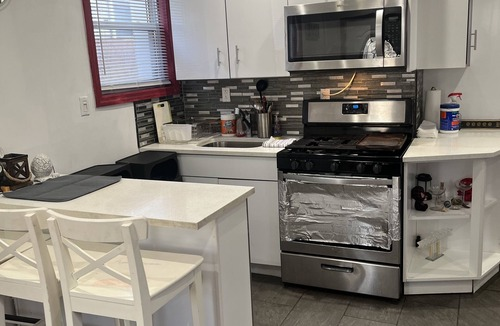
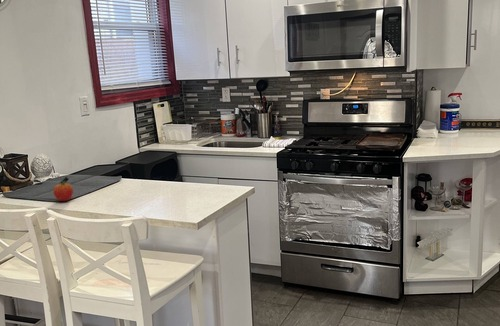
+ fruit [52,176,74,202]
